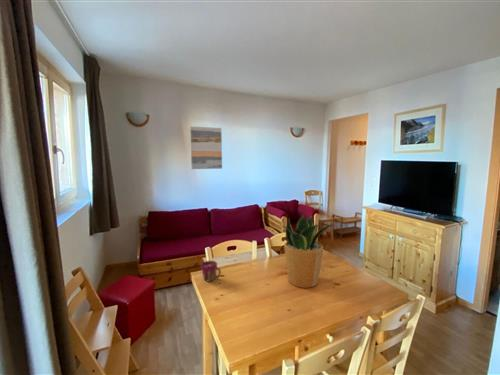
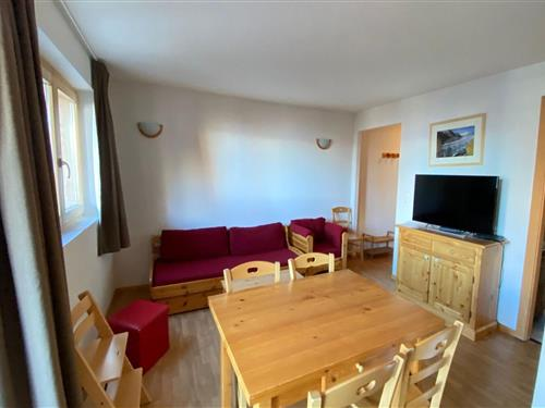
- wall art [189,126,223,170]
- potted plant [278,214,339,289]
- cup [200,260,222,282]
